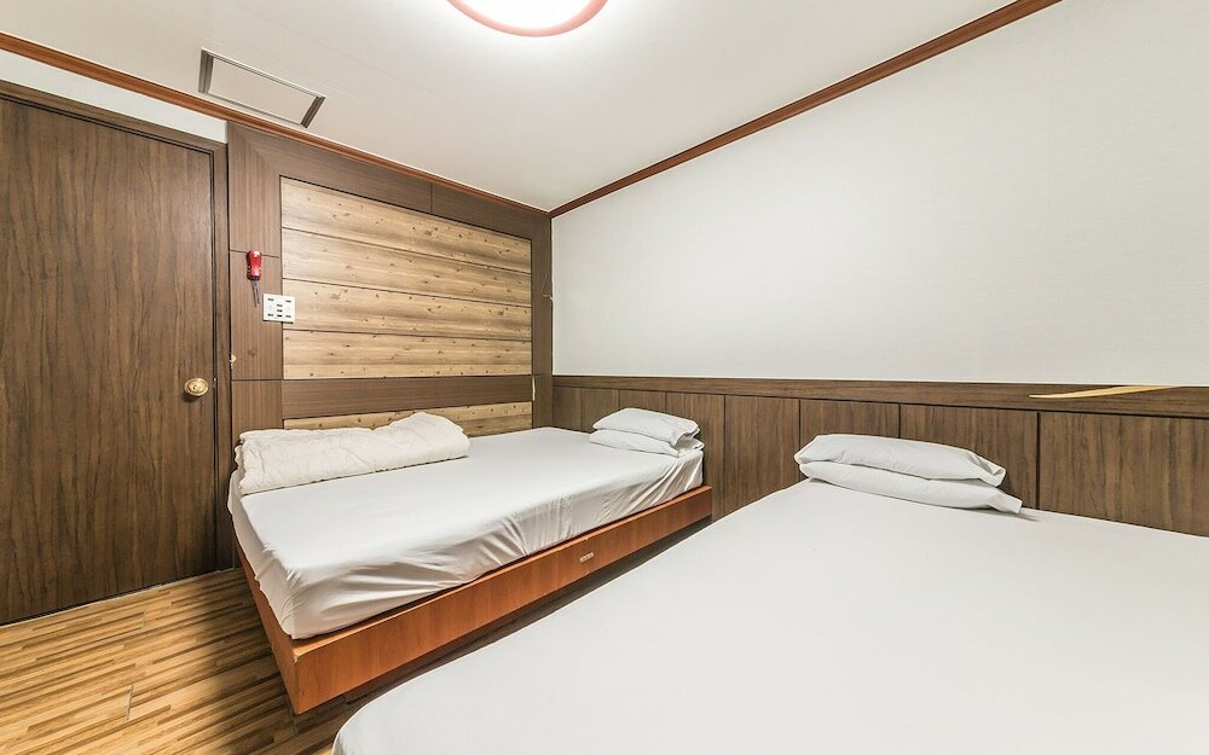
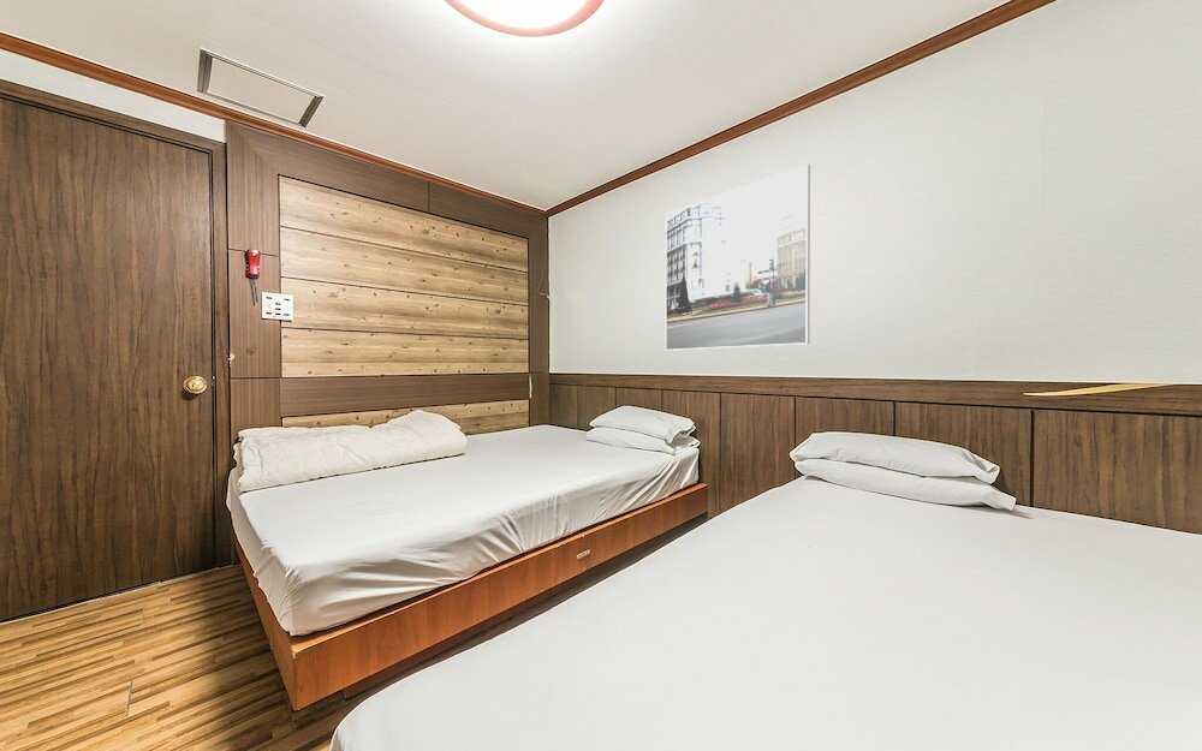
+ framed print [665,162,811,352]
